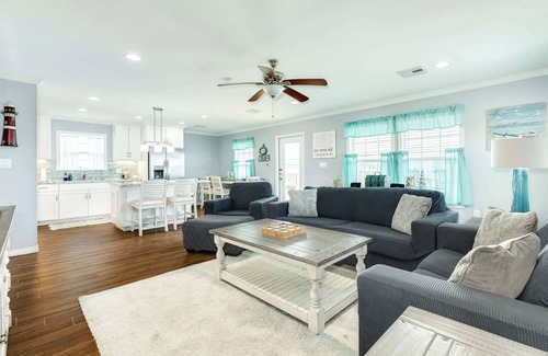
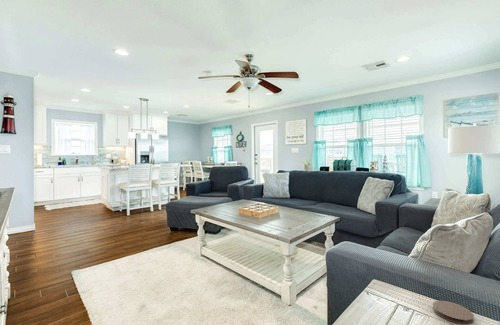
+ coaster [432,300,475,325]
